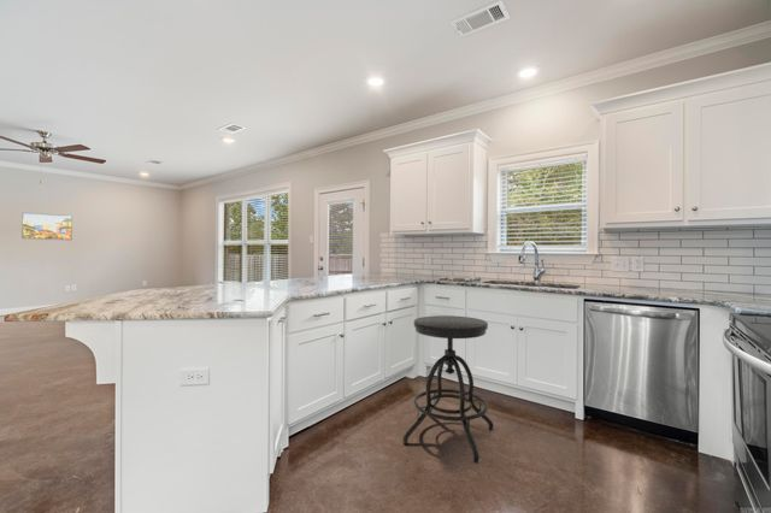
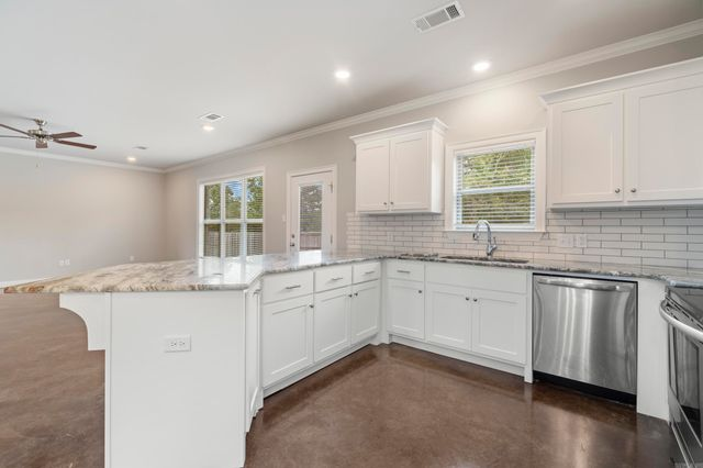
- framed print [20,211,73,241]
- stool [402,314,495,464]
